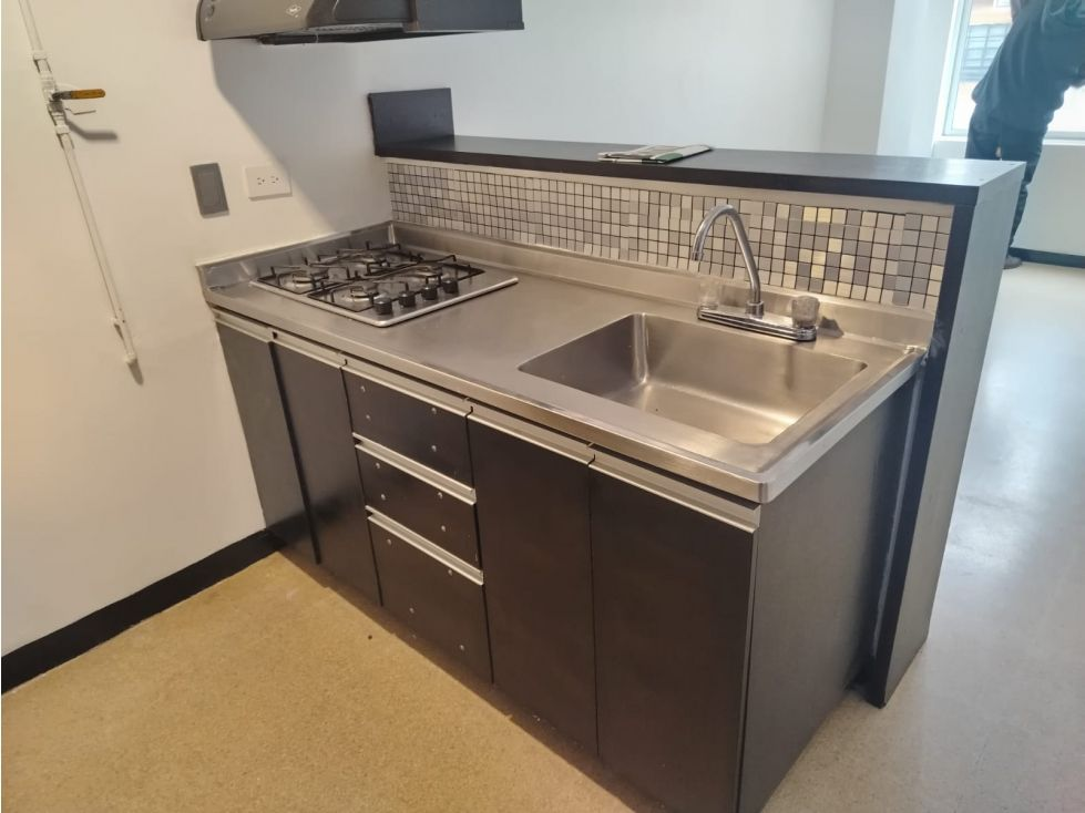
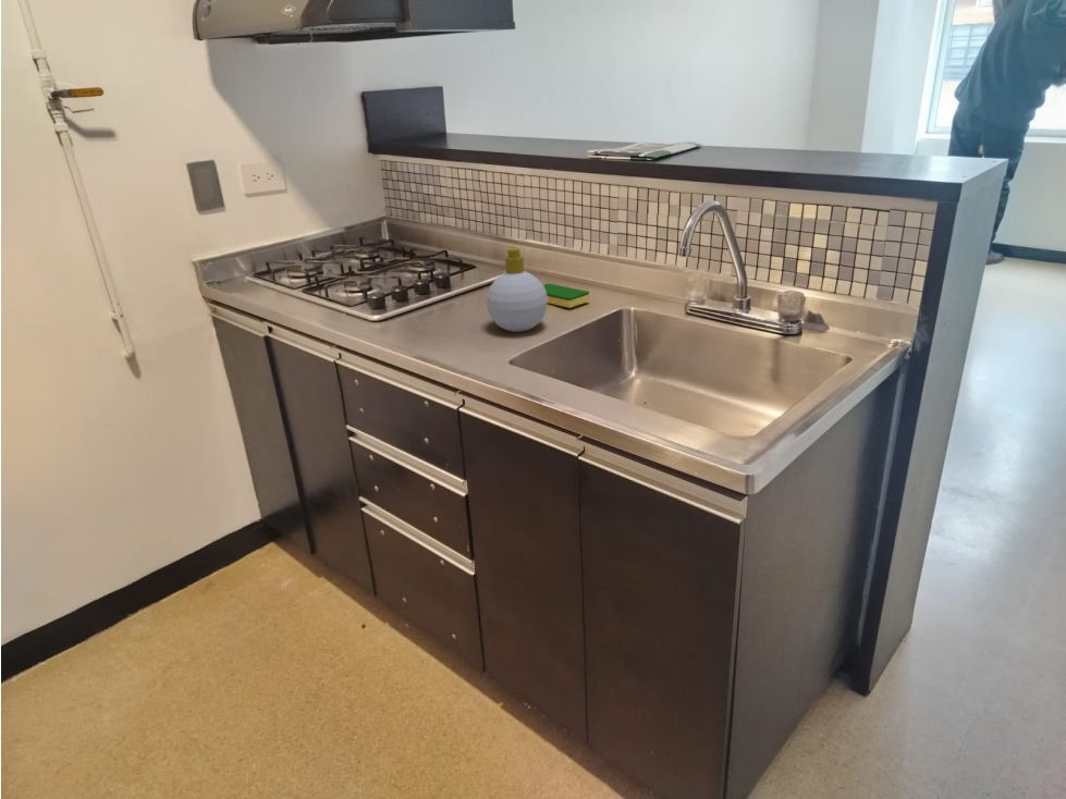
+ soap bottle [486,245,548,333]
+ dish sponge [542,283,590,309]
